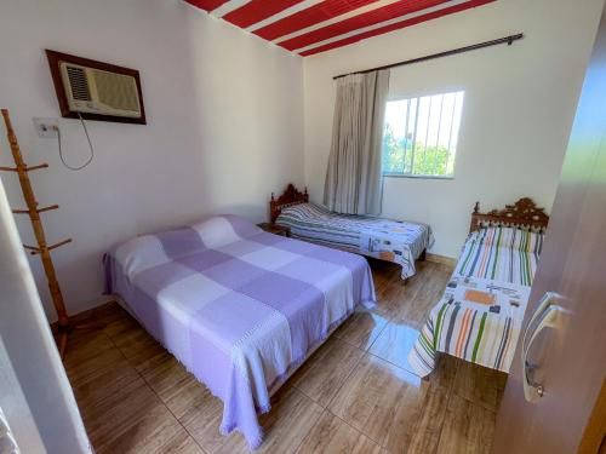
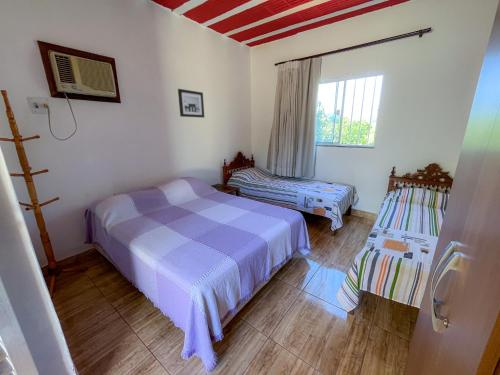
+ wall art [177,88,205,119]
